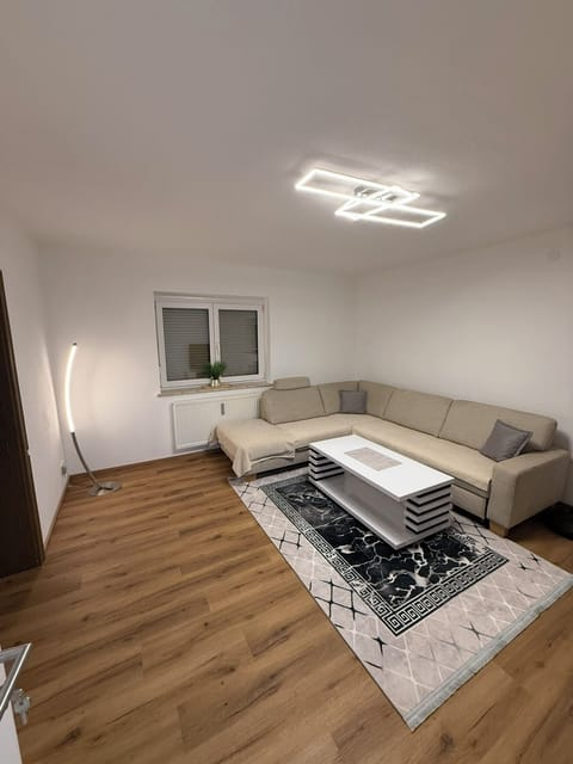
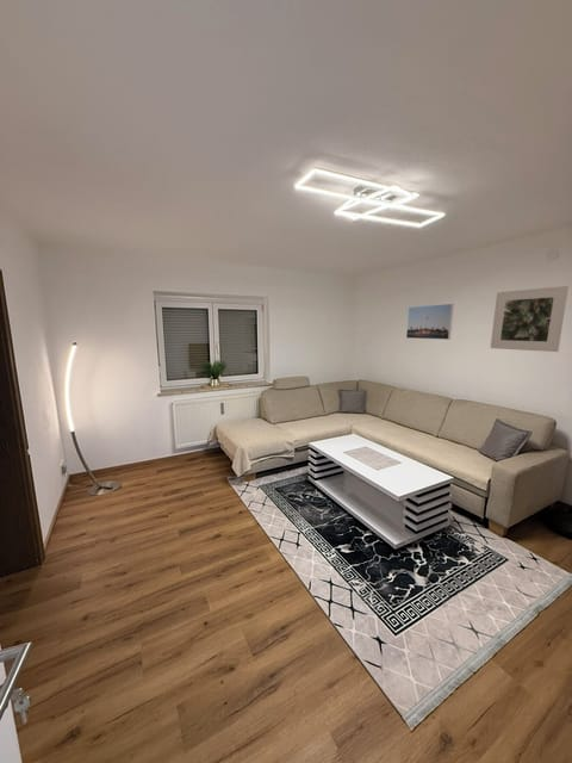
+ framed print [490,285,570,353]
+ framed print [405,303,455,341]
